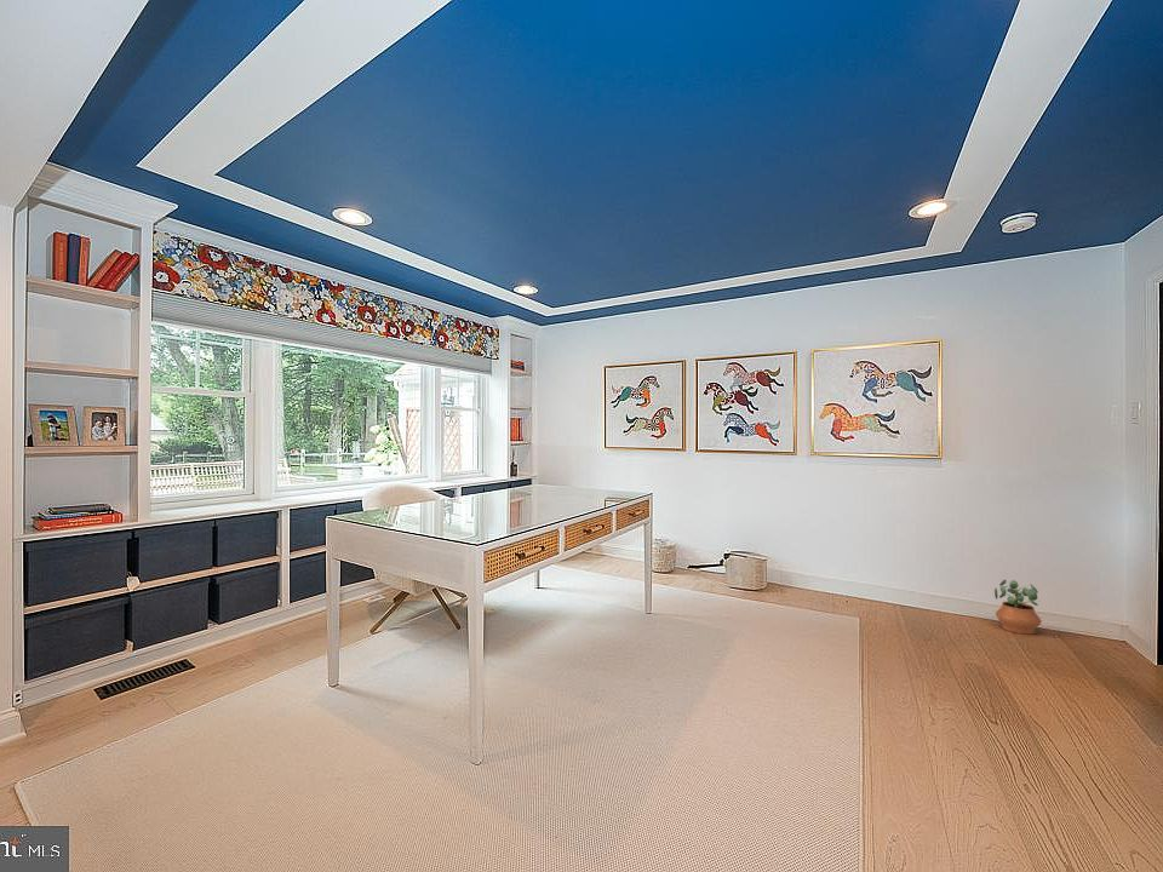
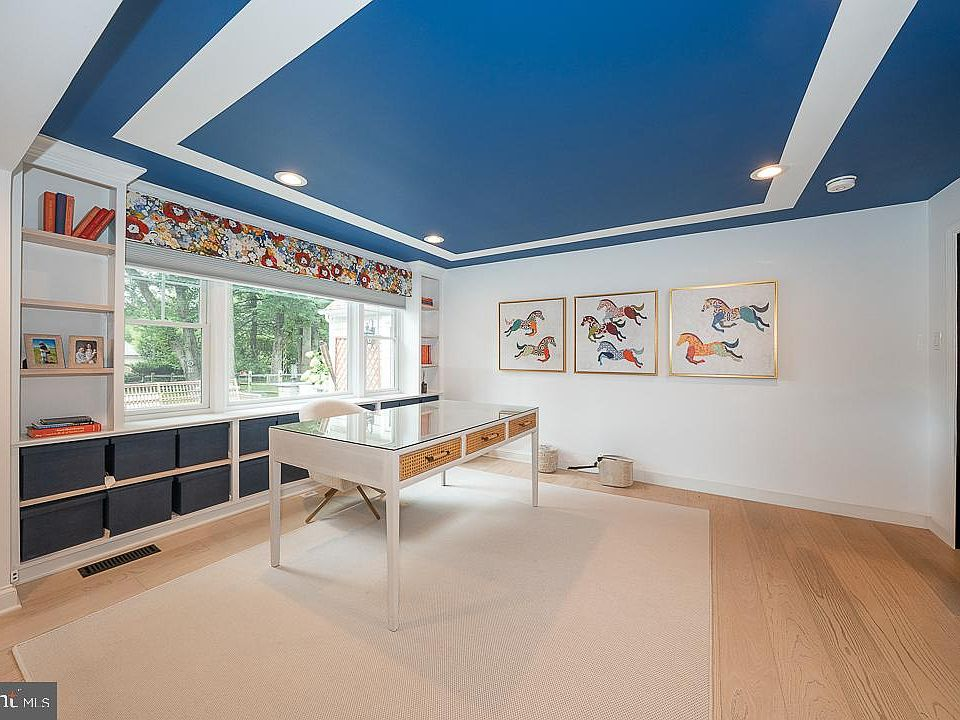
- potted plant [993,579,1043,636]
